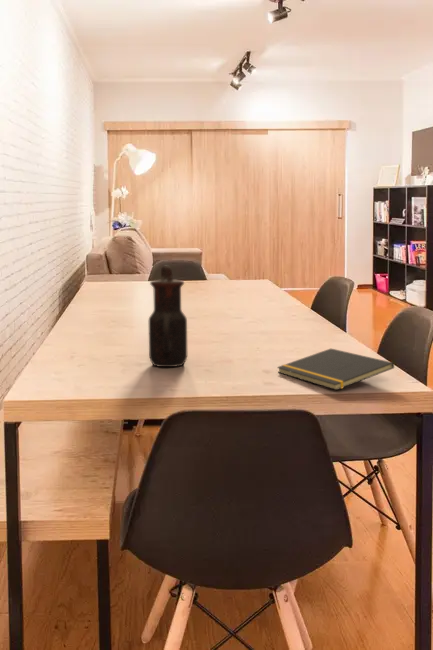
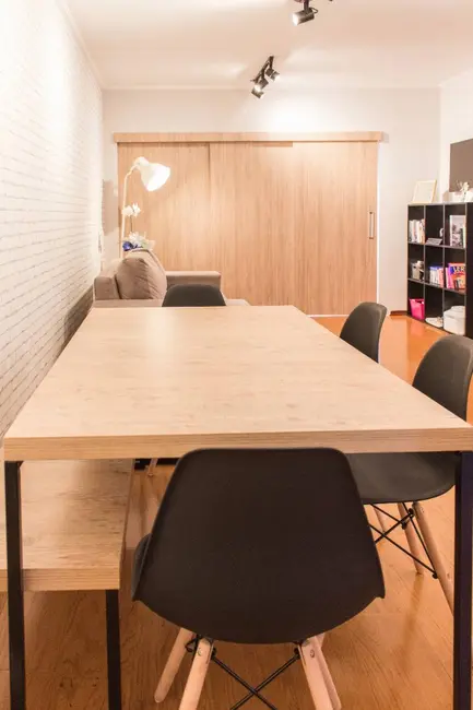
- notepad [276,348,395,391]
- teapot [148,265,188,368]
